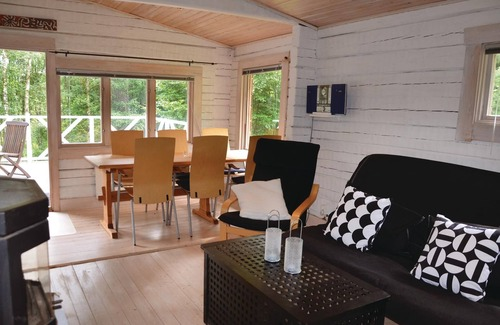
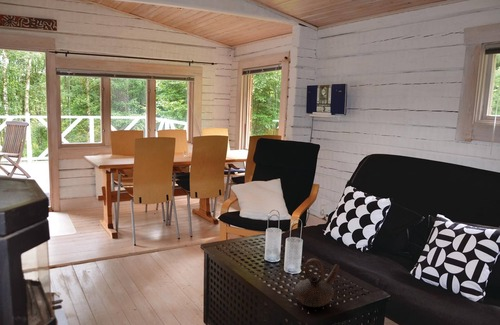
+ teapot [293,258,340,308]
